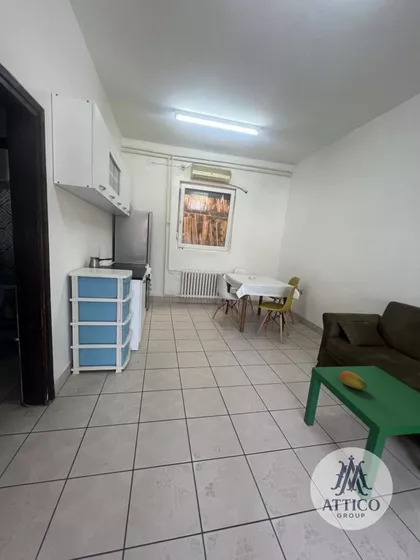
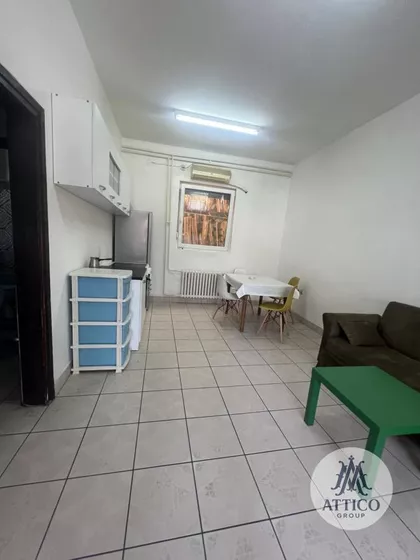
- fruit [339,370,368,391]
